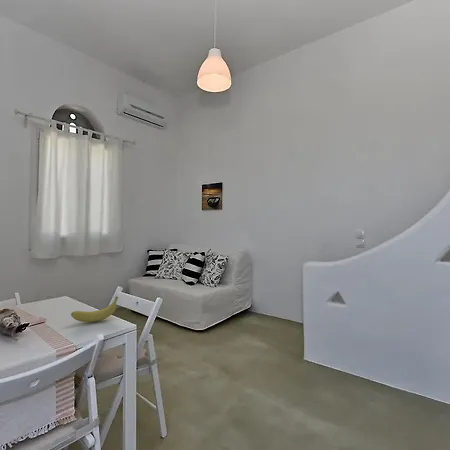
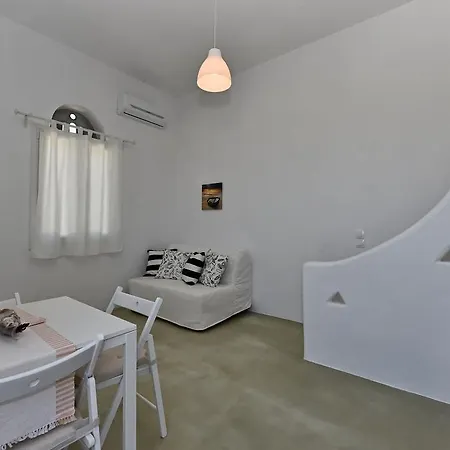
- fruit [70,296,119,323]
